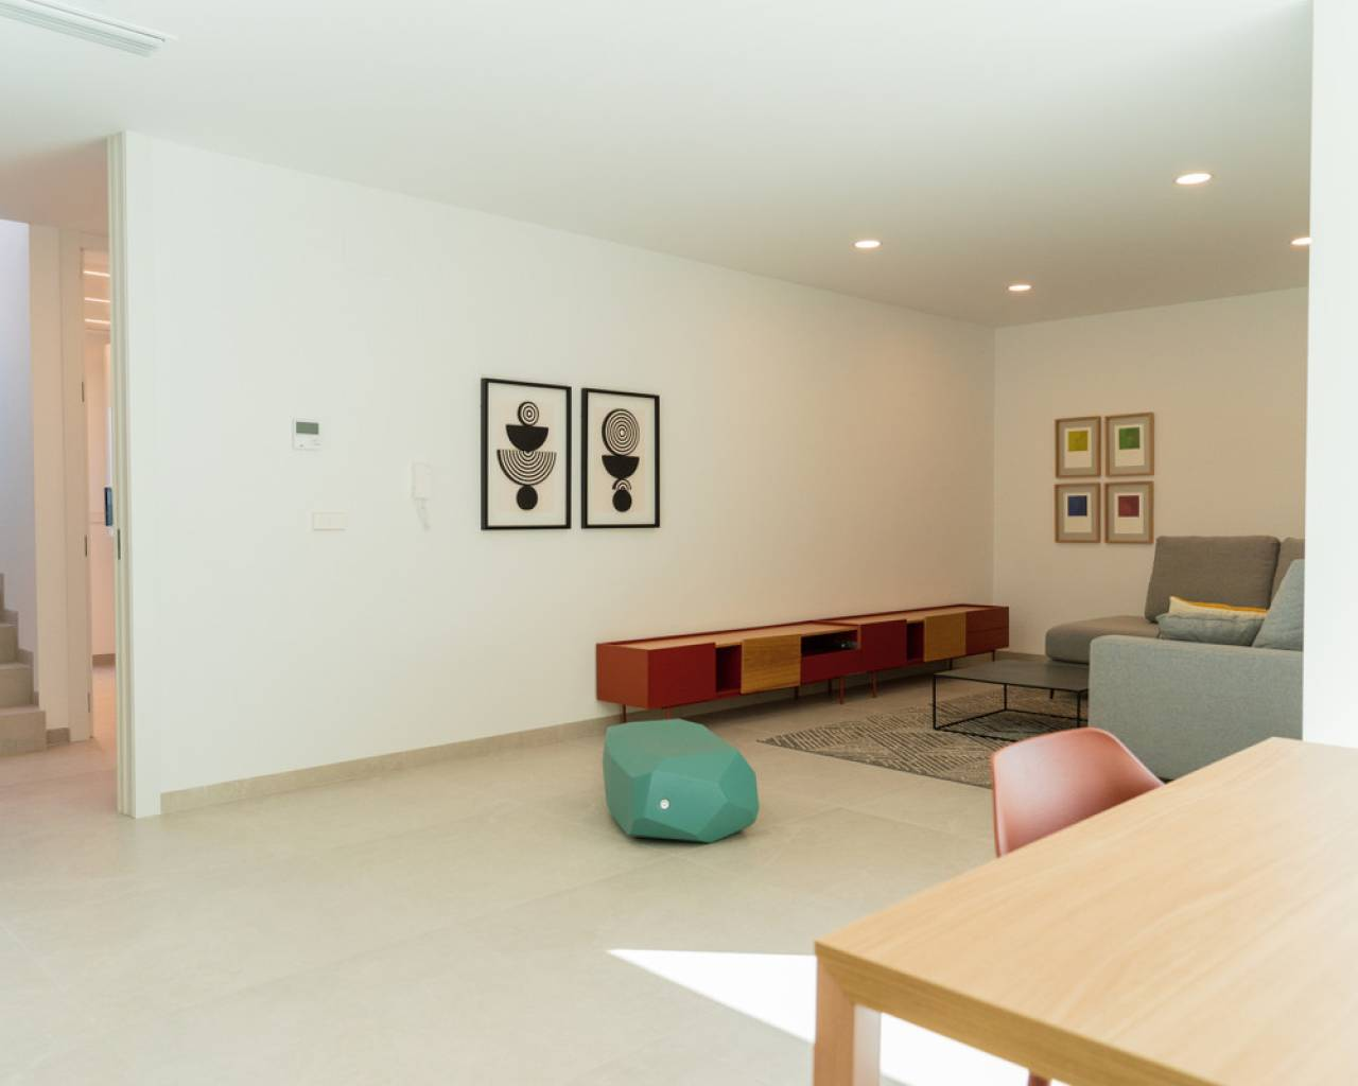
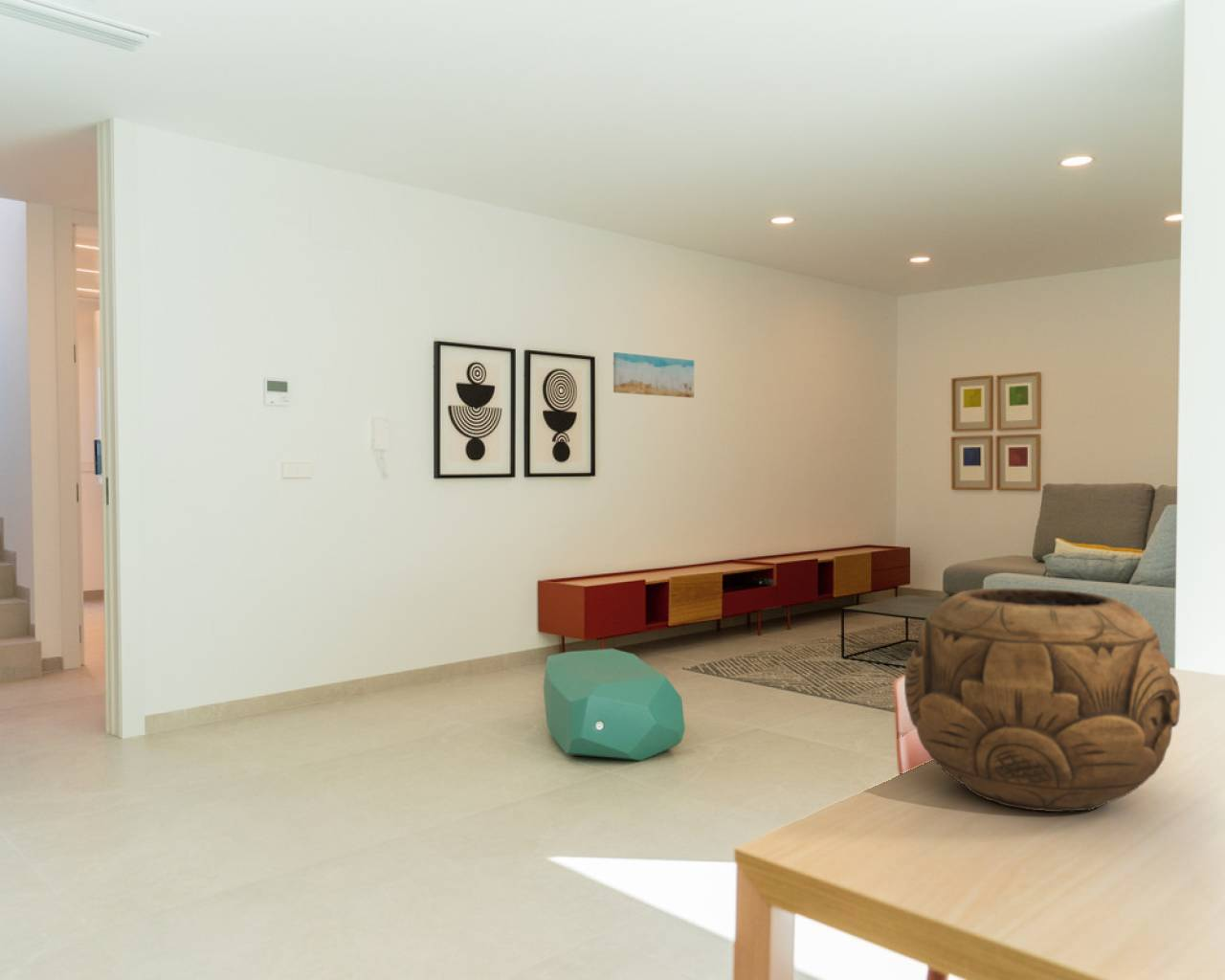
+ decorative bowl [903,587,1181,813]
+ wall art [612,351,695,398]
